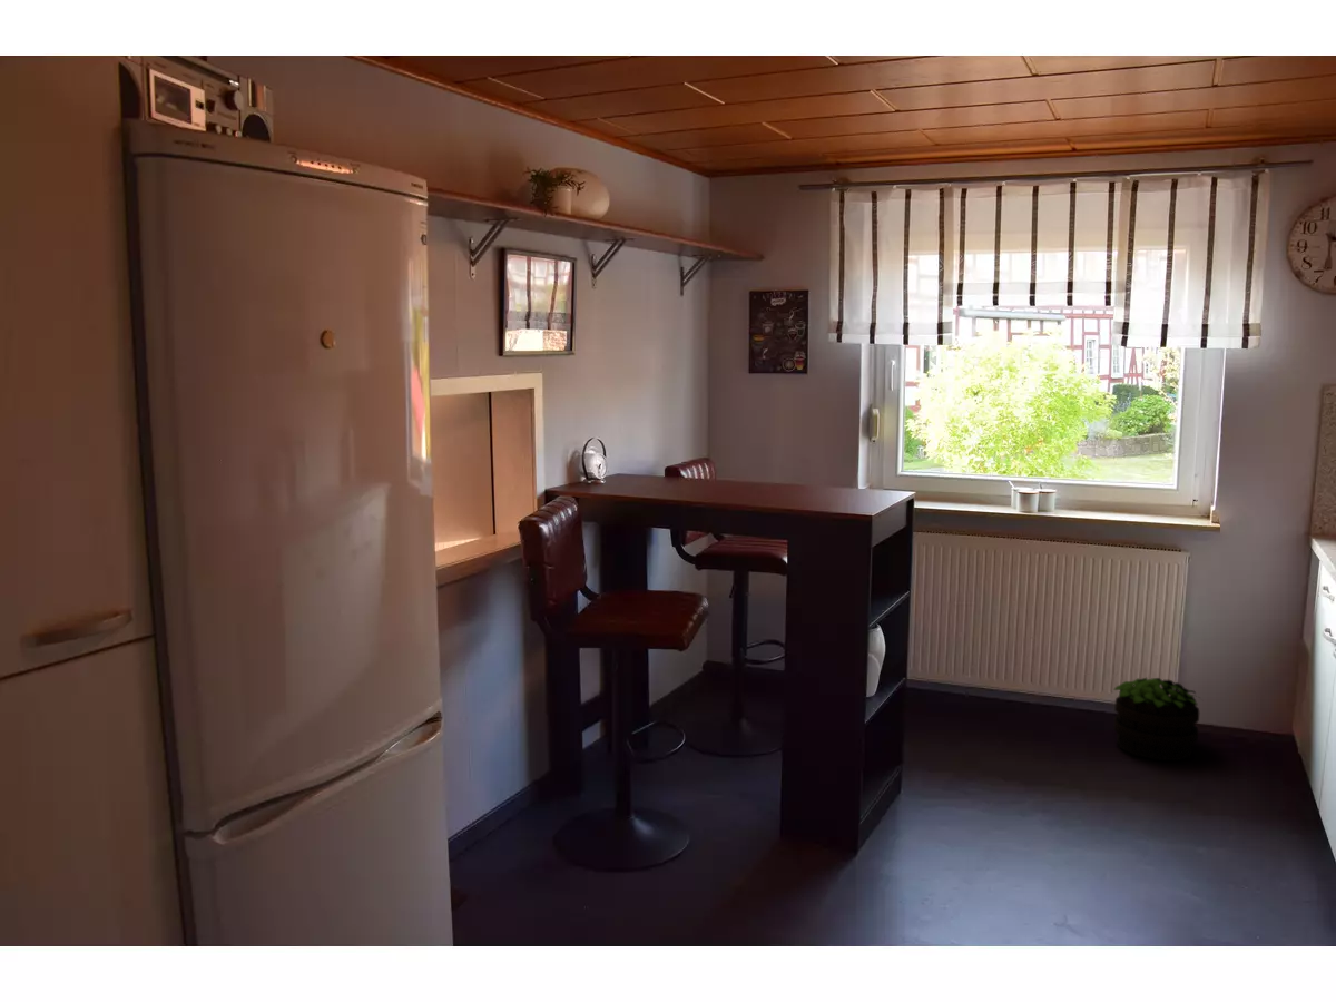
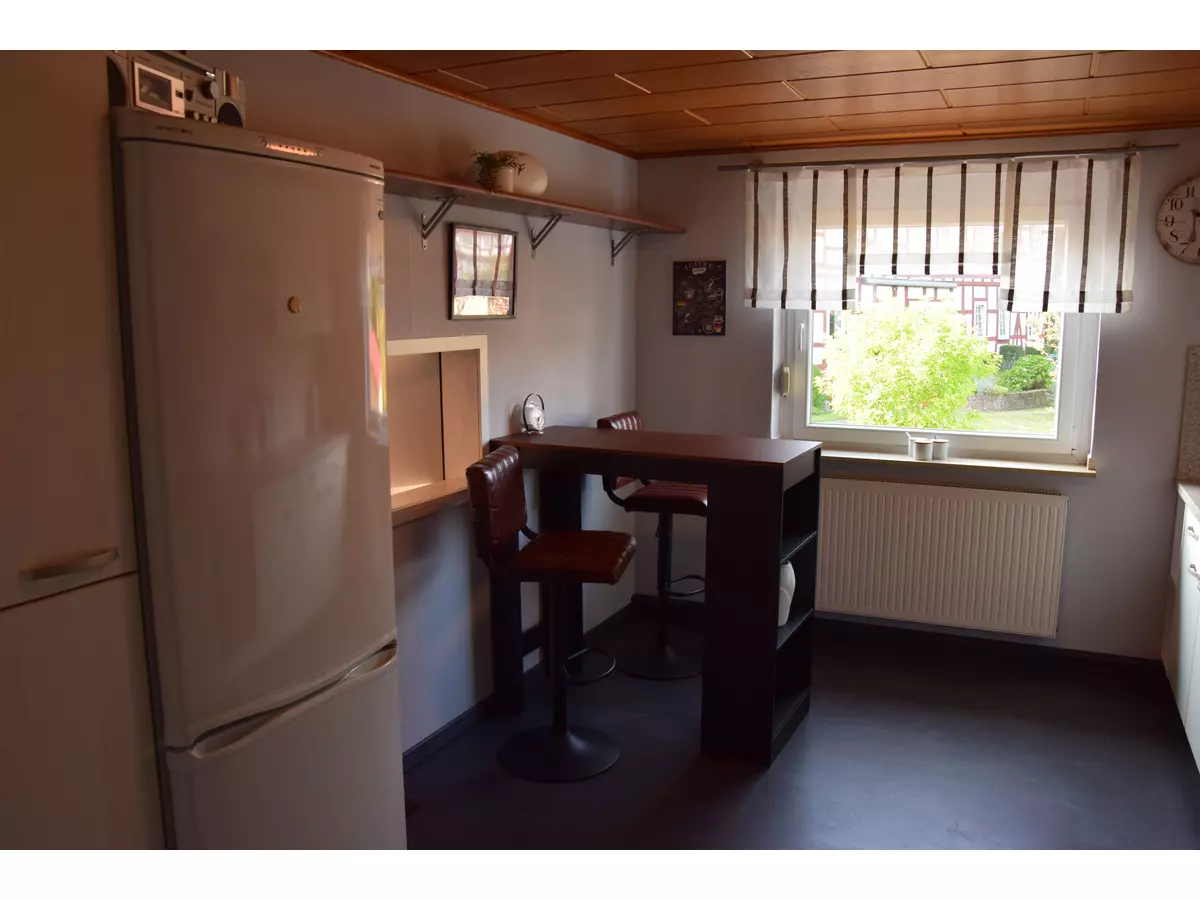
- potted plant [1112,676,1204,762]
